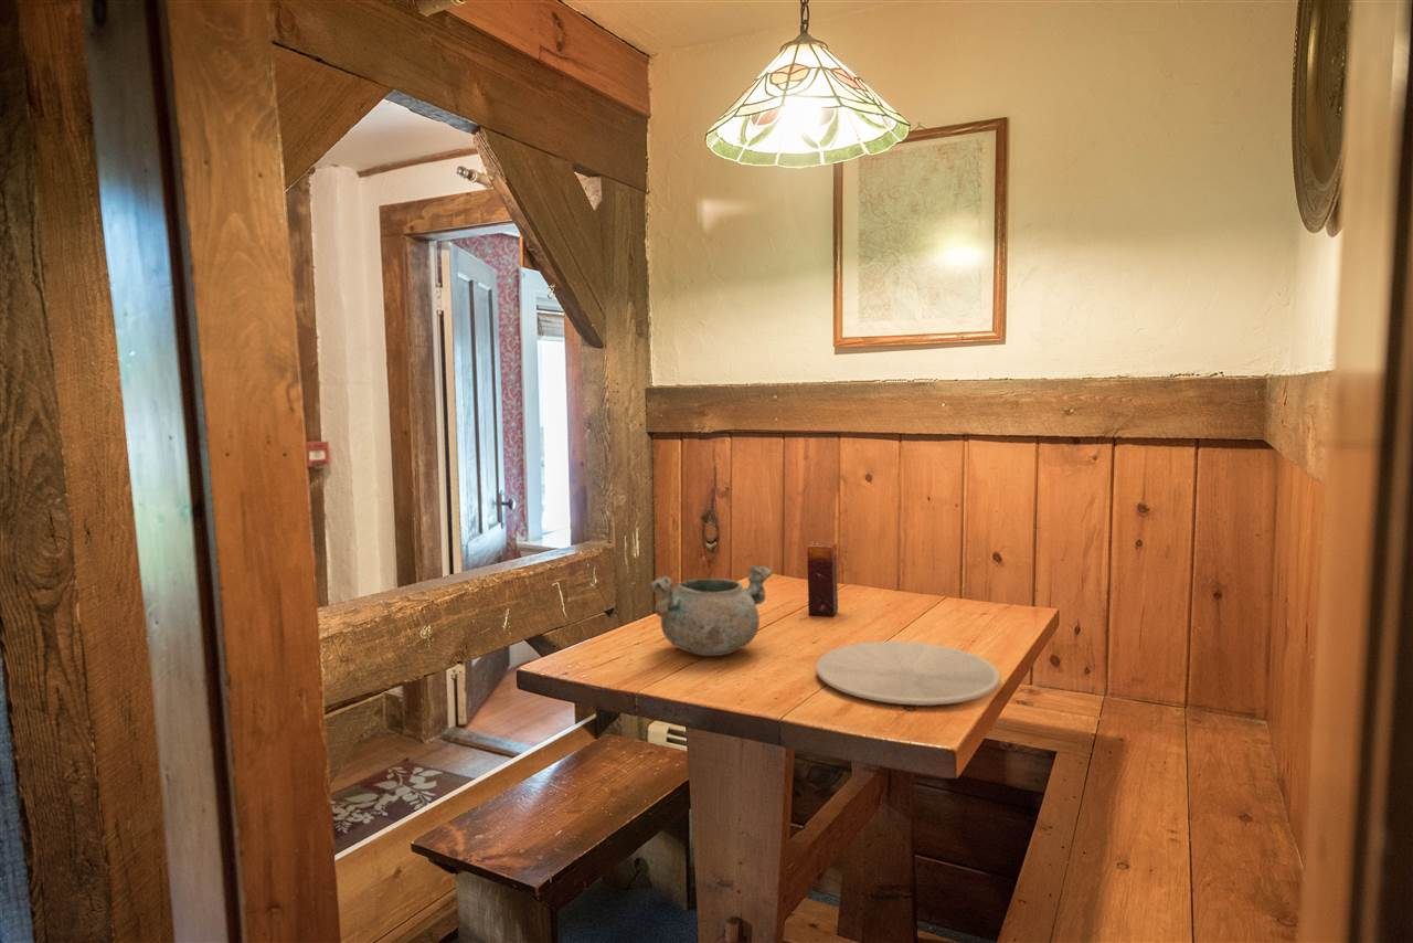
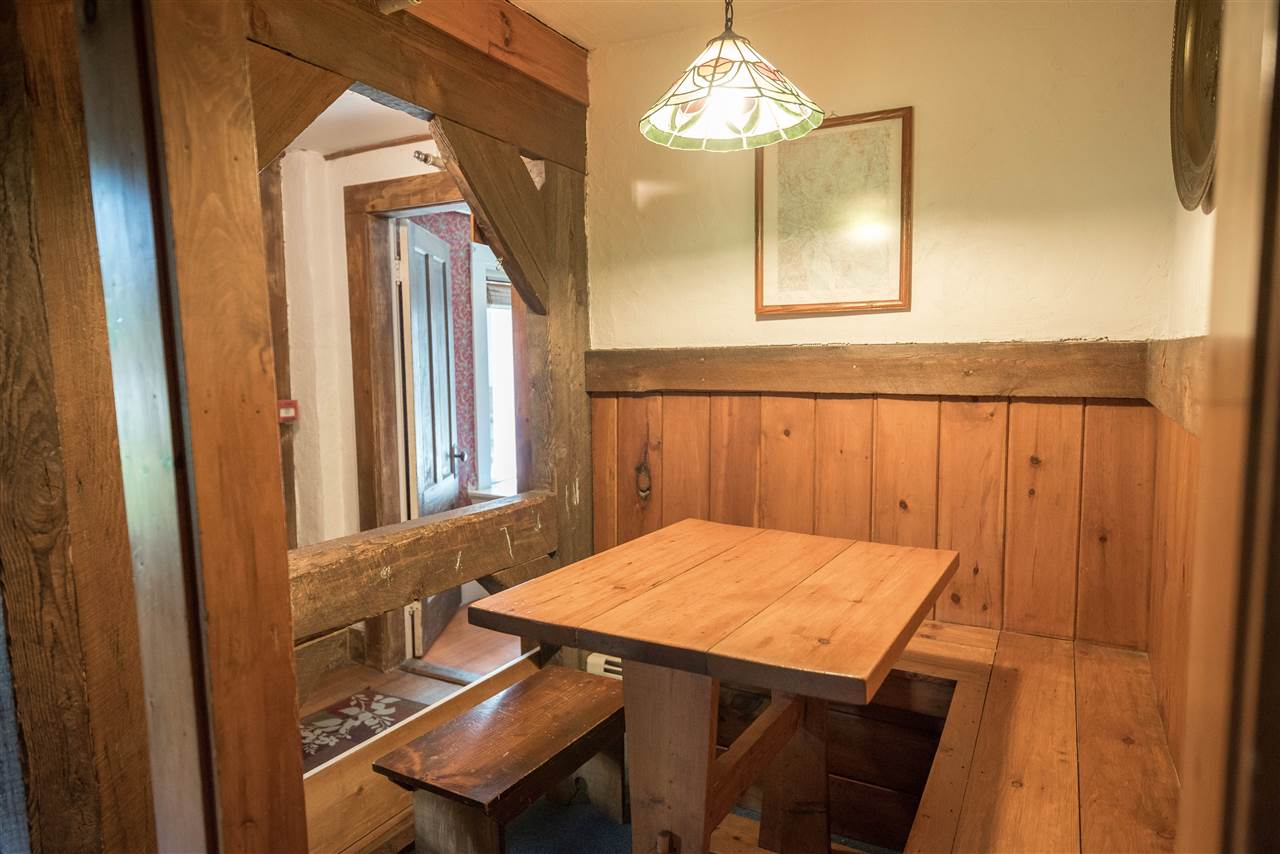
- plate [815,640,1001,707]
- candle [806,540,839,617]
- decorative bowl [648,563,774,657]
